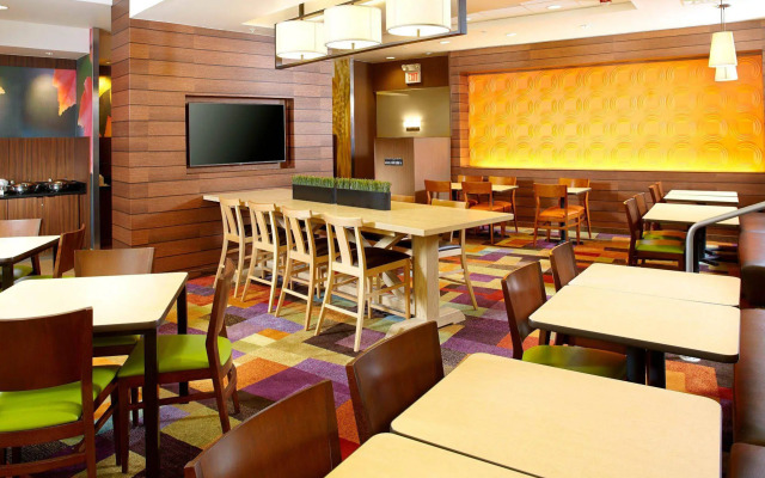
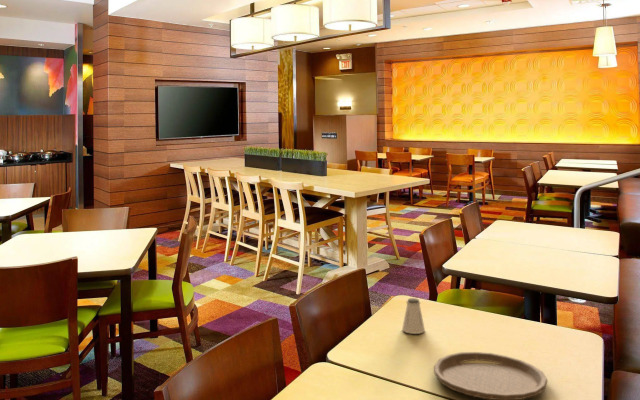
+ plate [433,351,548,400]
+ saltshaker [401,297,426,335]
